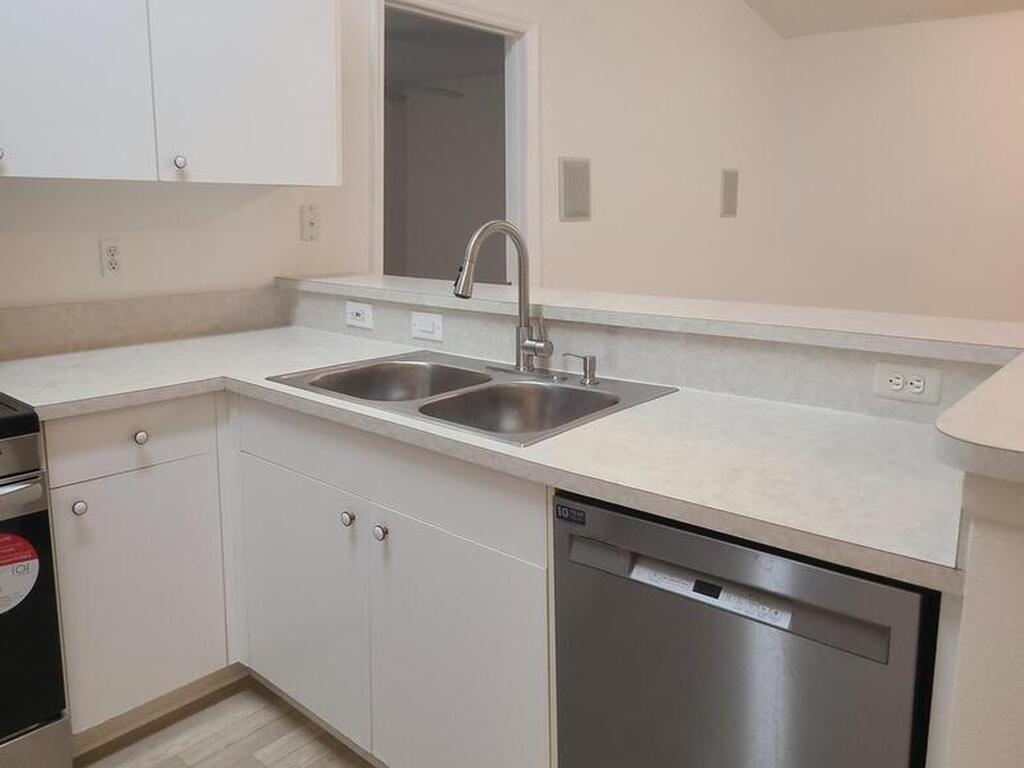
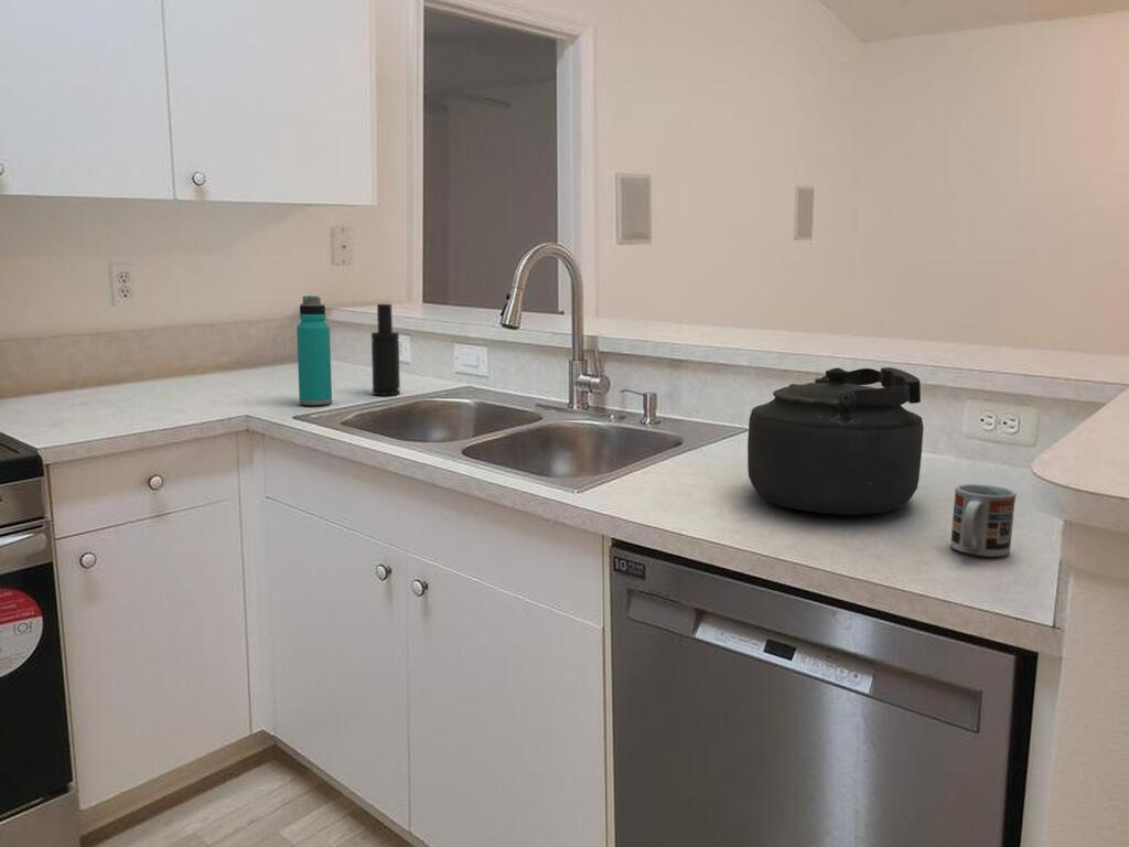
+ kettle [746,366,924,515]
+ cup [949,483,1018,558]
+ water bottle [295,294,333,406]
+ soap dispenser [370,303,401,396]
